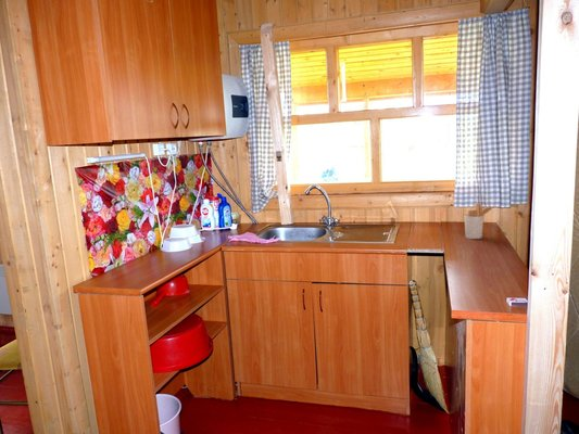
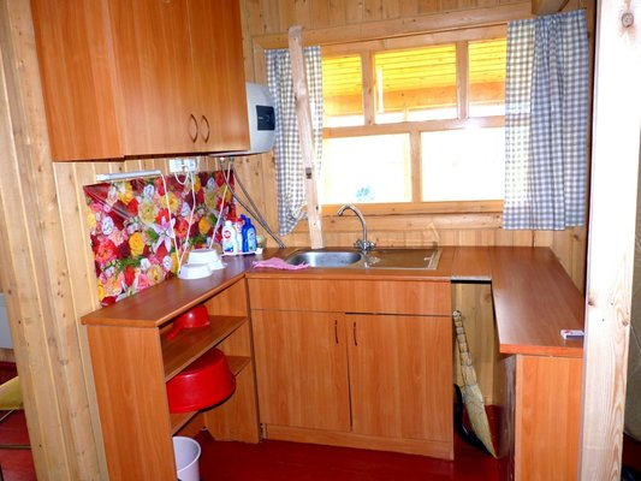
- utensil holder [463,202,495,240]
